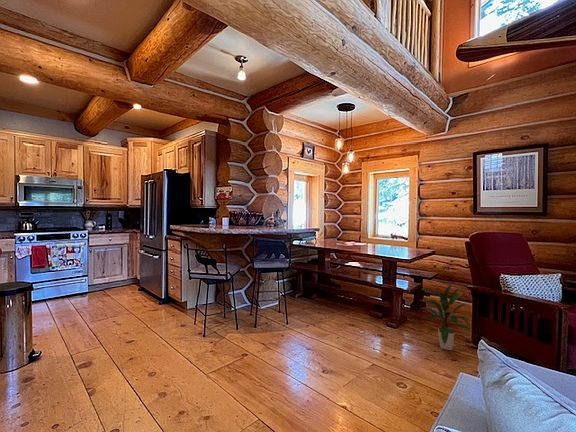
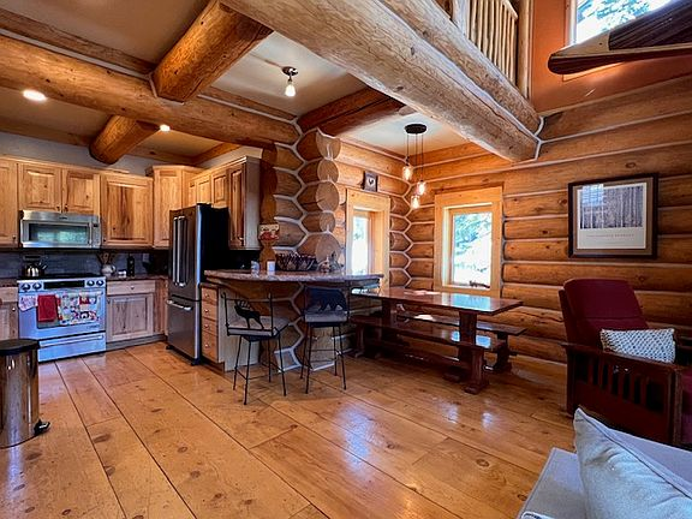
- indoor plant [419,283,471,351]
